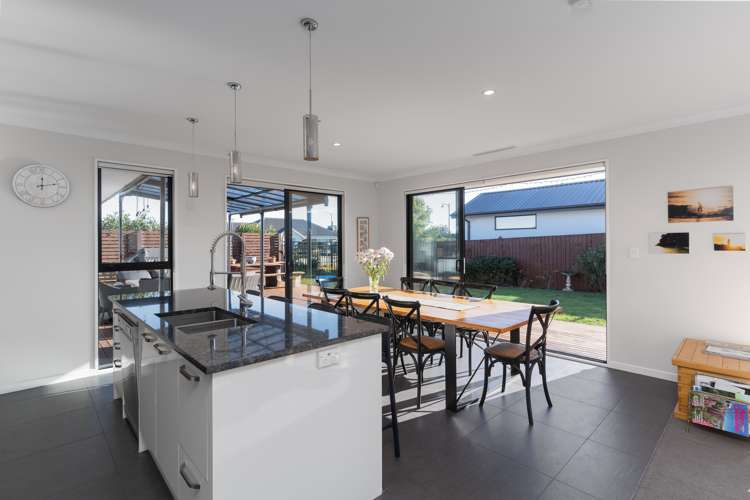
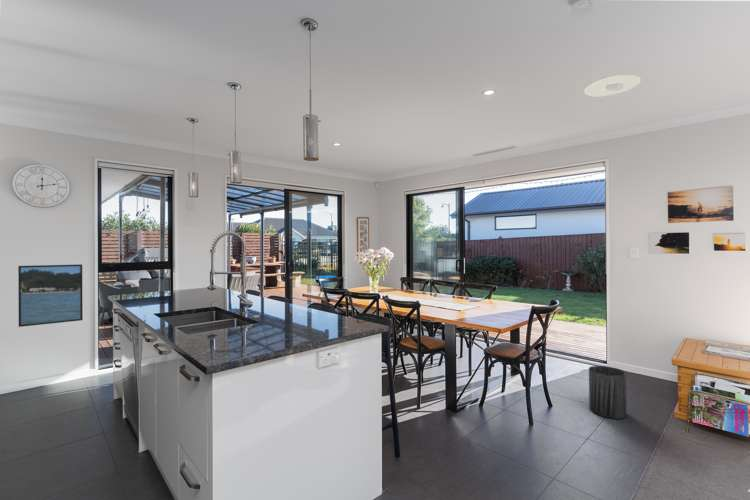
+ trash can [588,365,628,420]
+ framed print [17,263,84,328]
+ recessed light [583,74,642,97]
